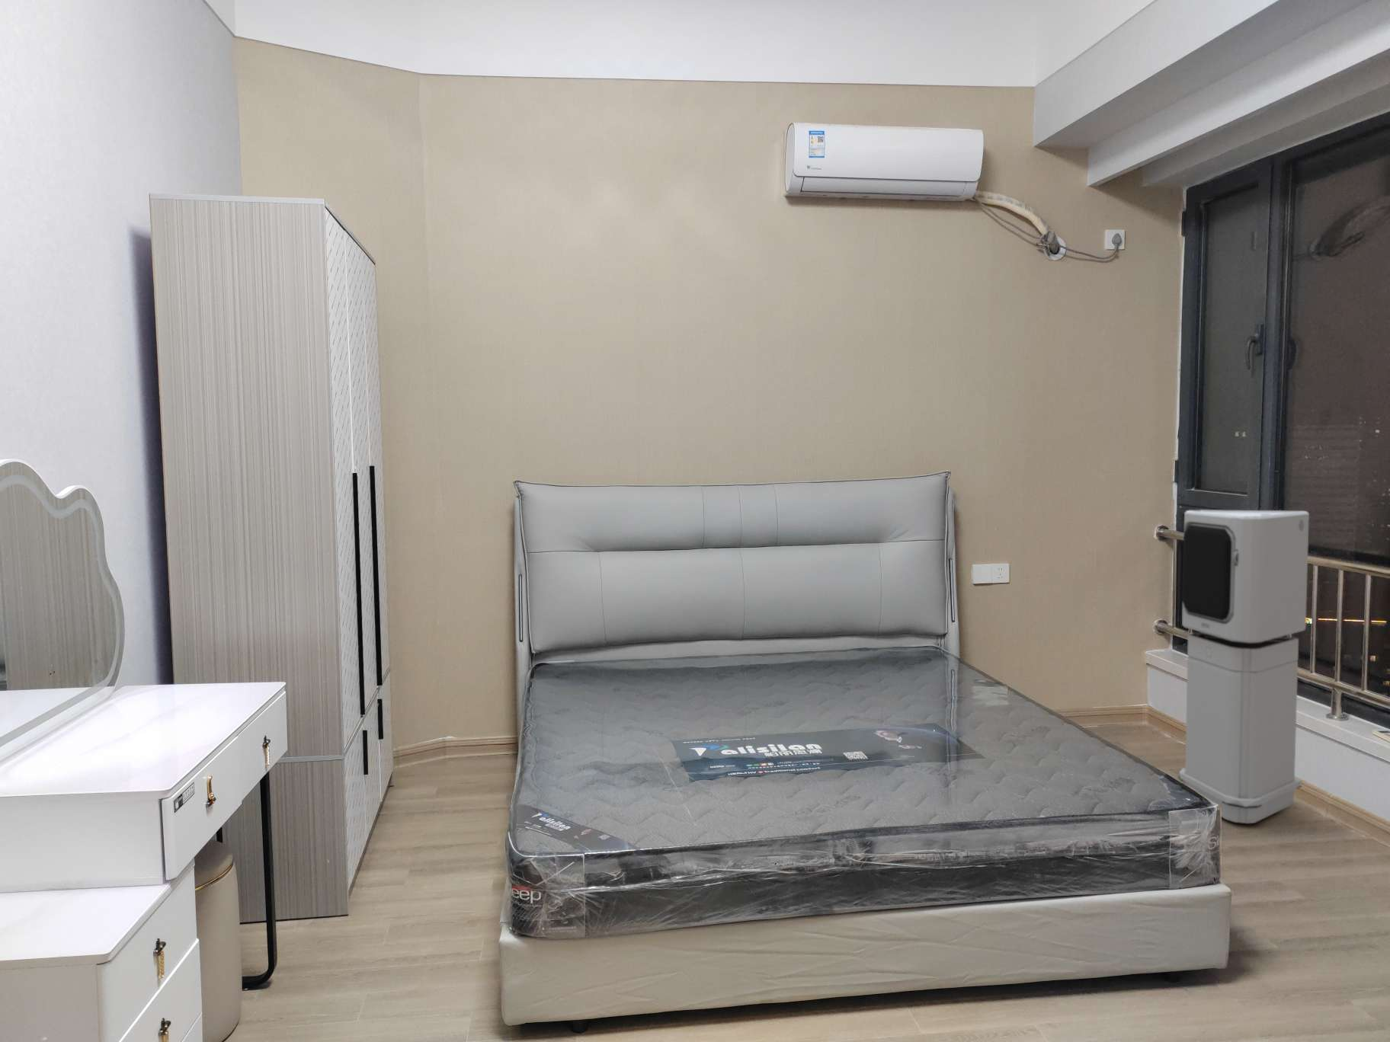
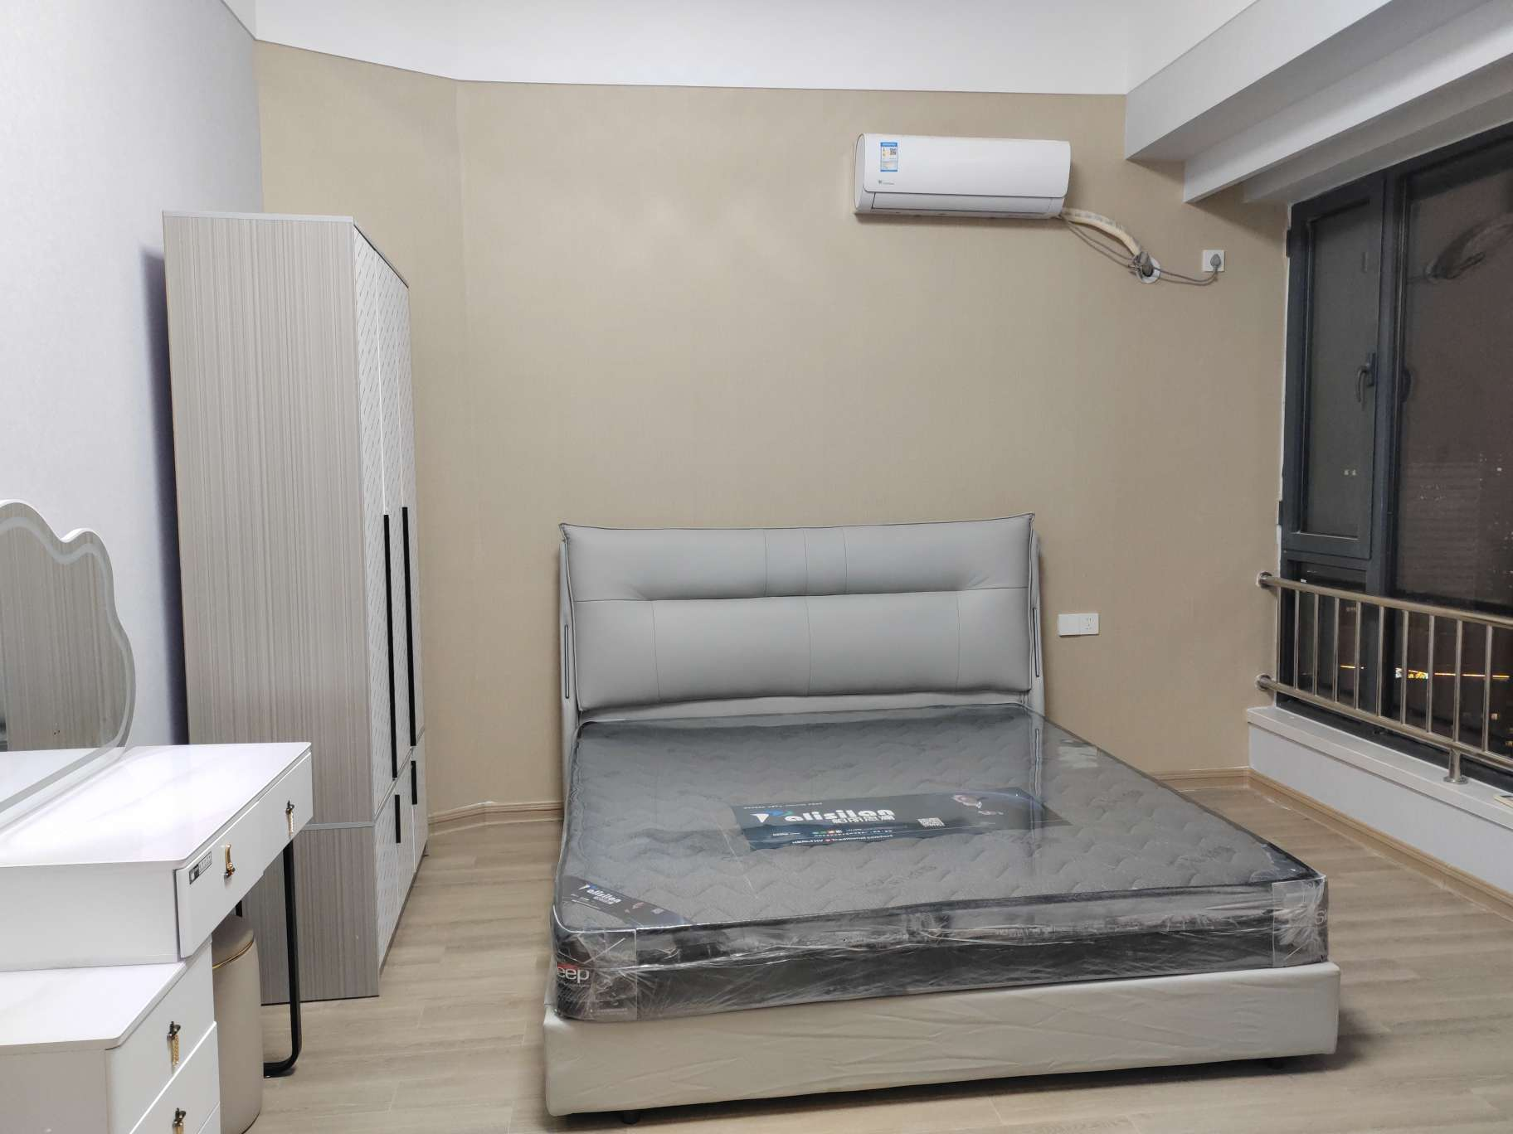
- air purifier [1178,509,1310,824]
